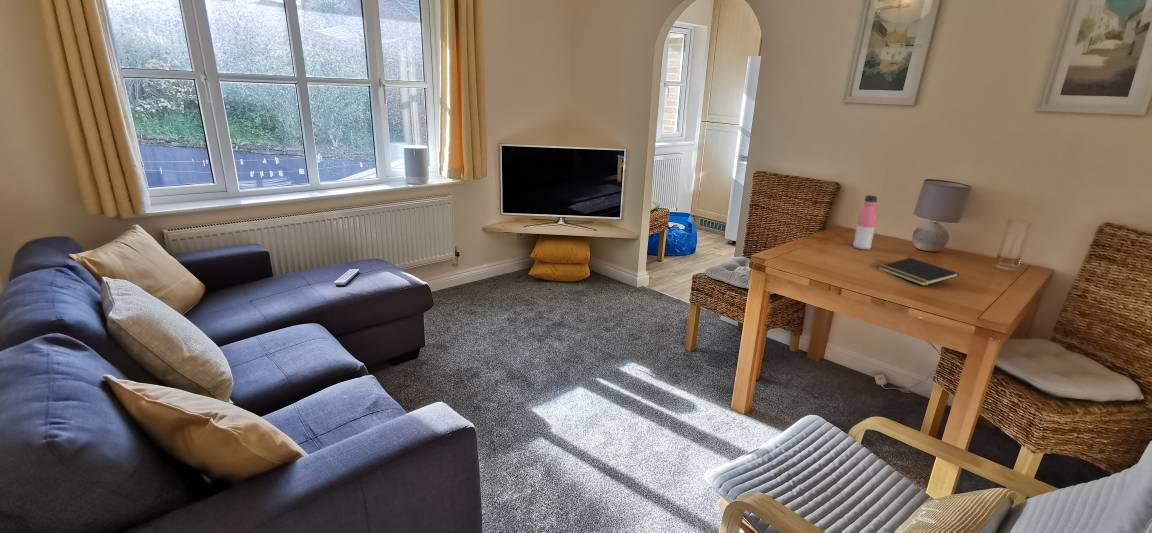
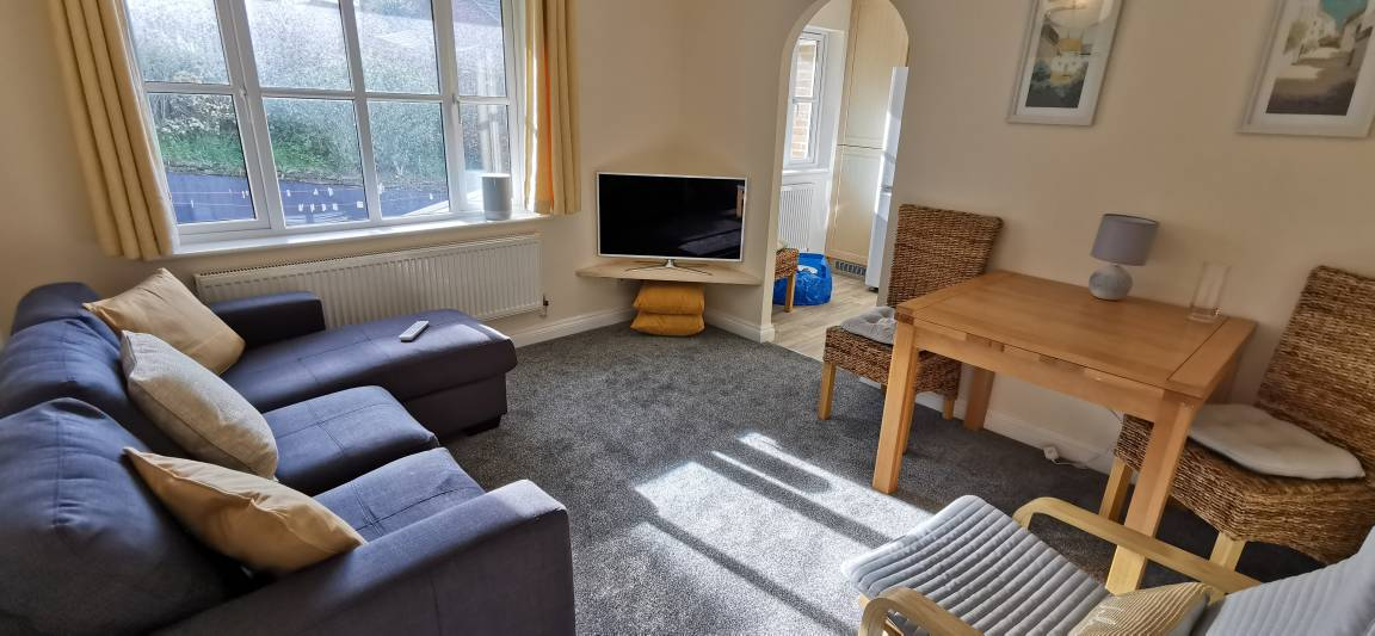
- notepad [877,257,960,287]
- water bottle [852,194,878,250]
